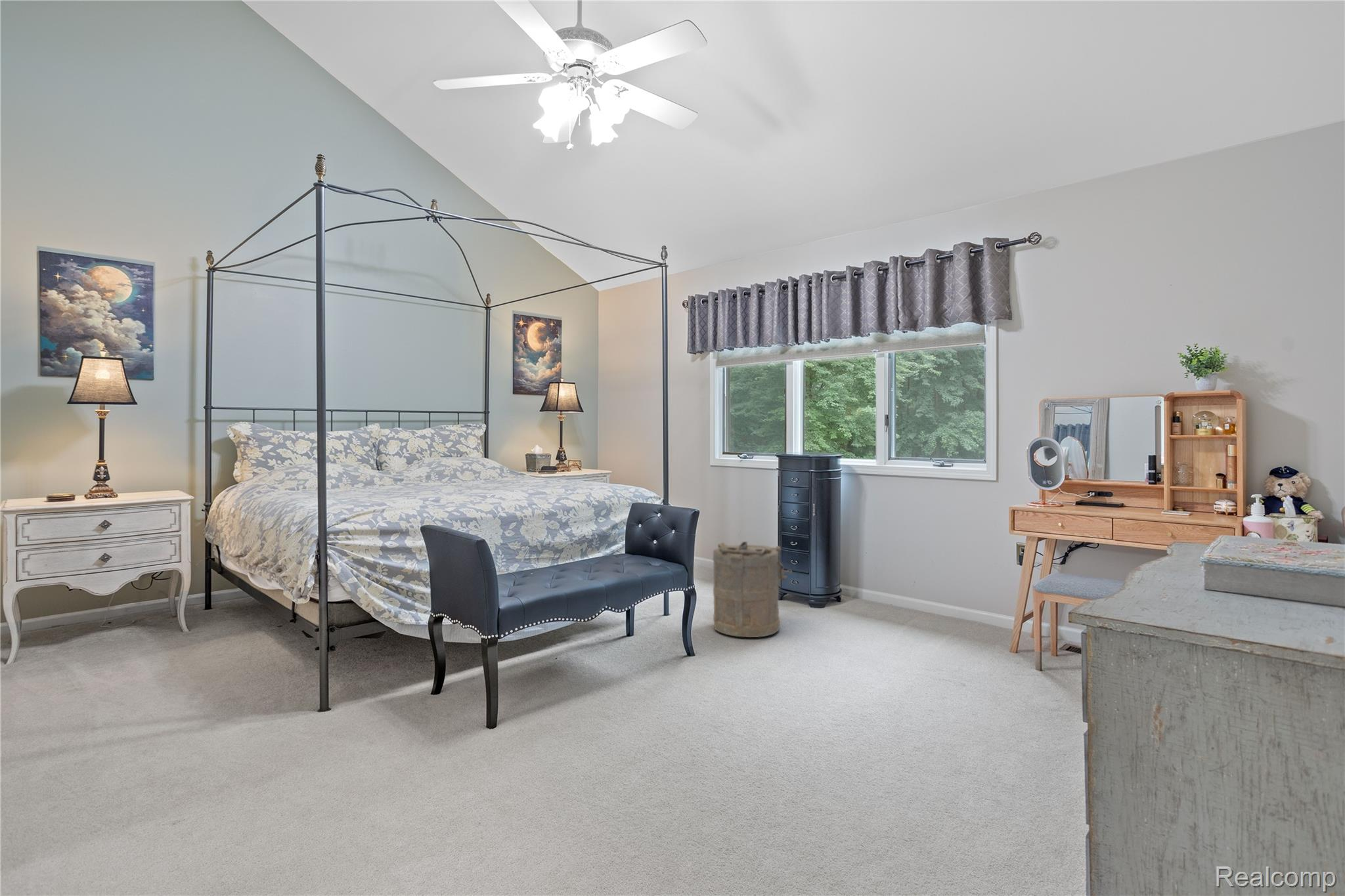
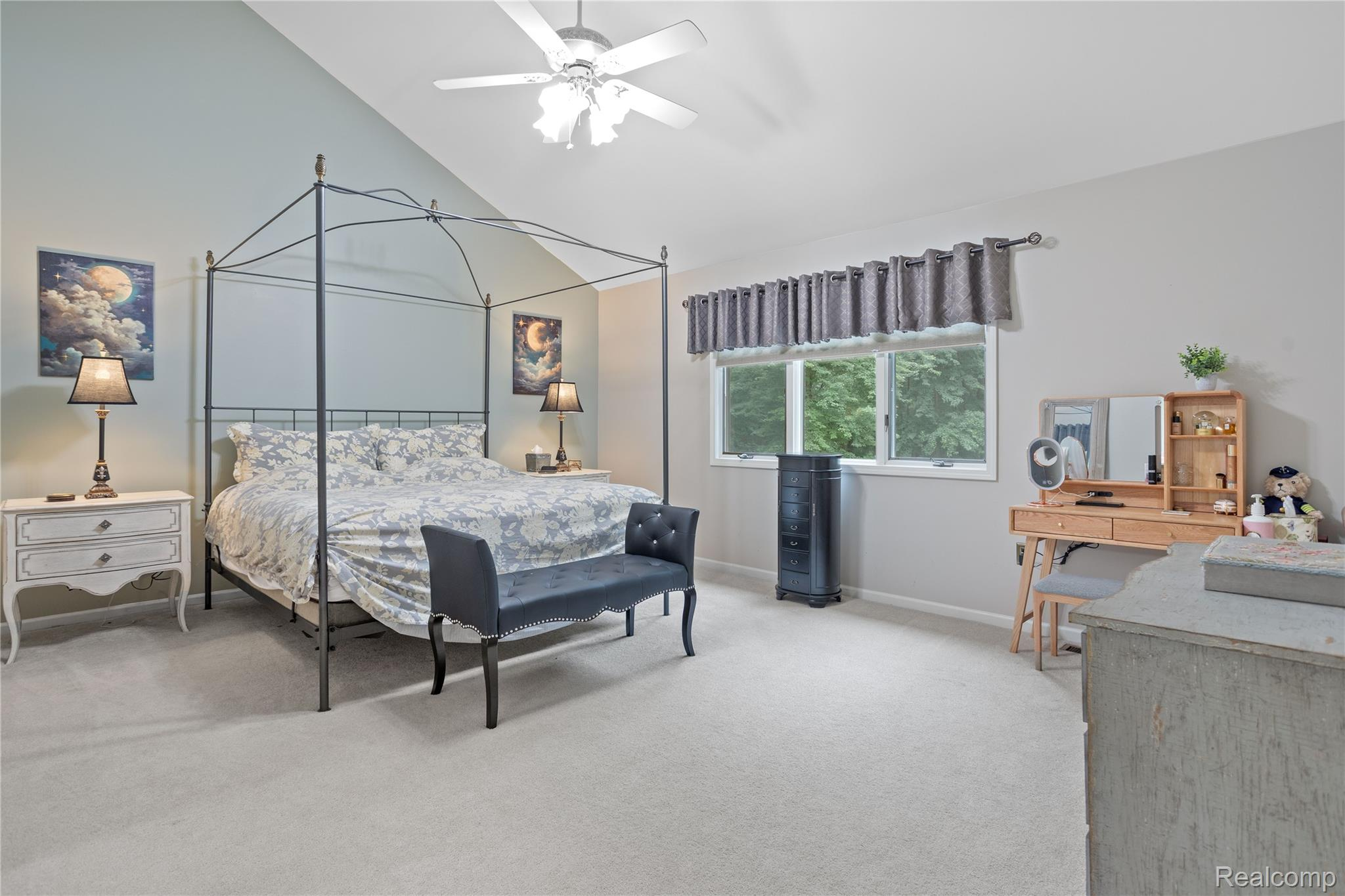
- laundry hamper [713,541,793,638]
